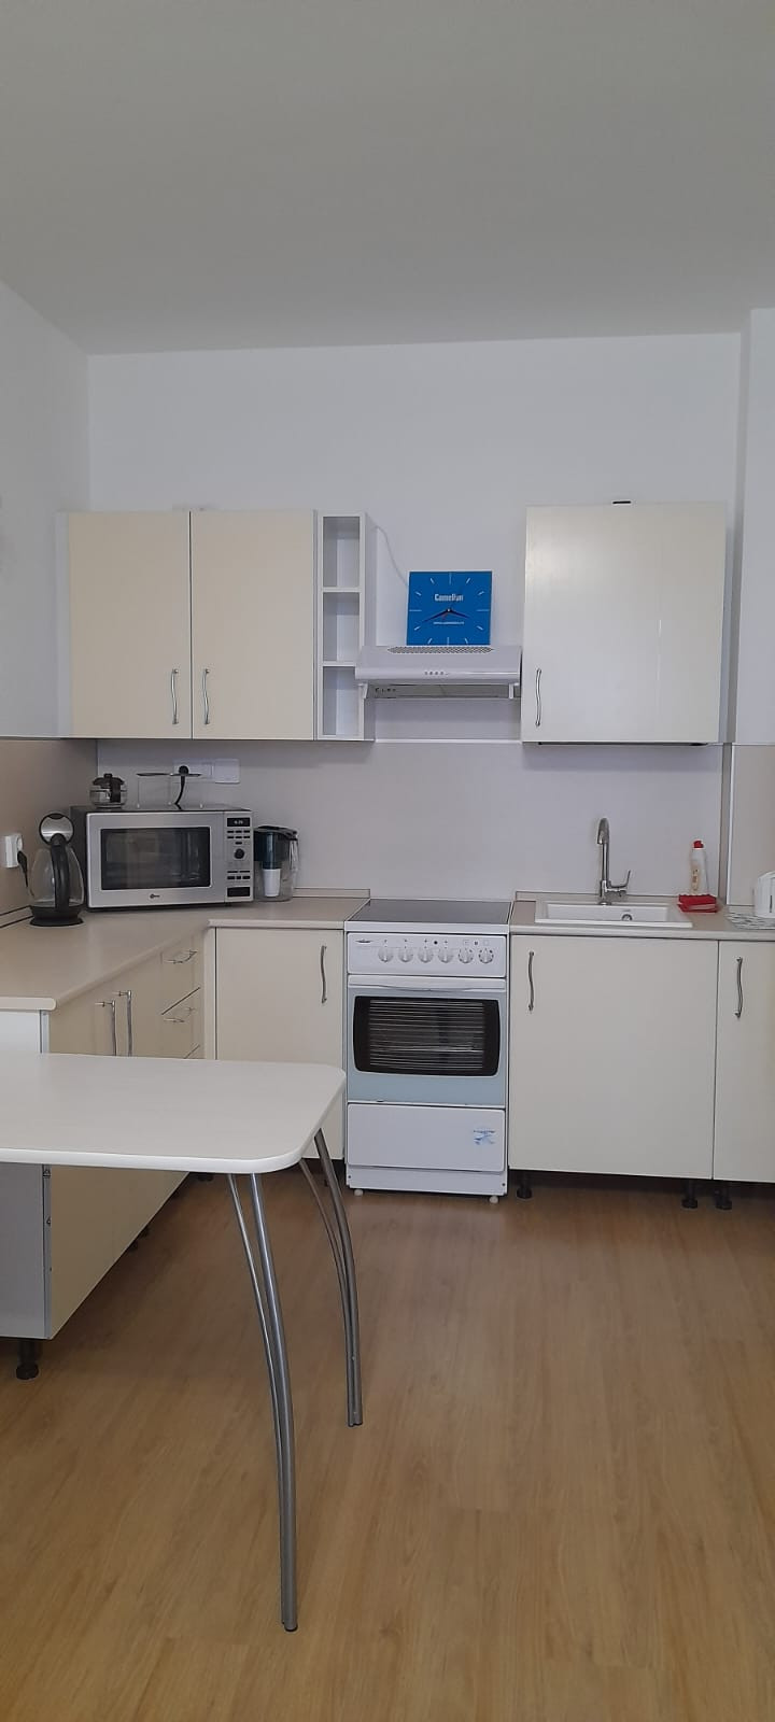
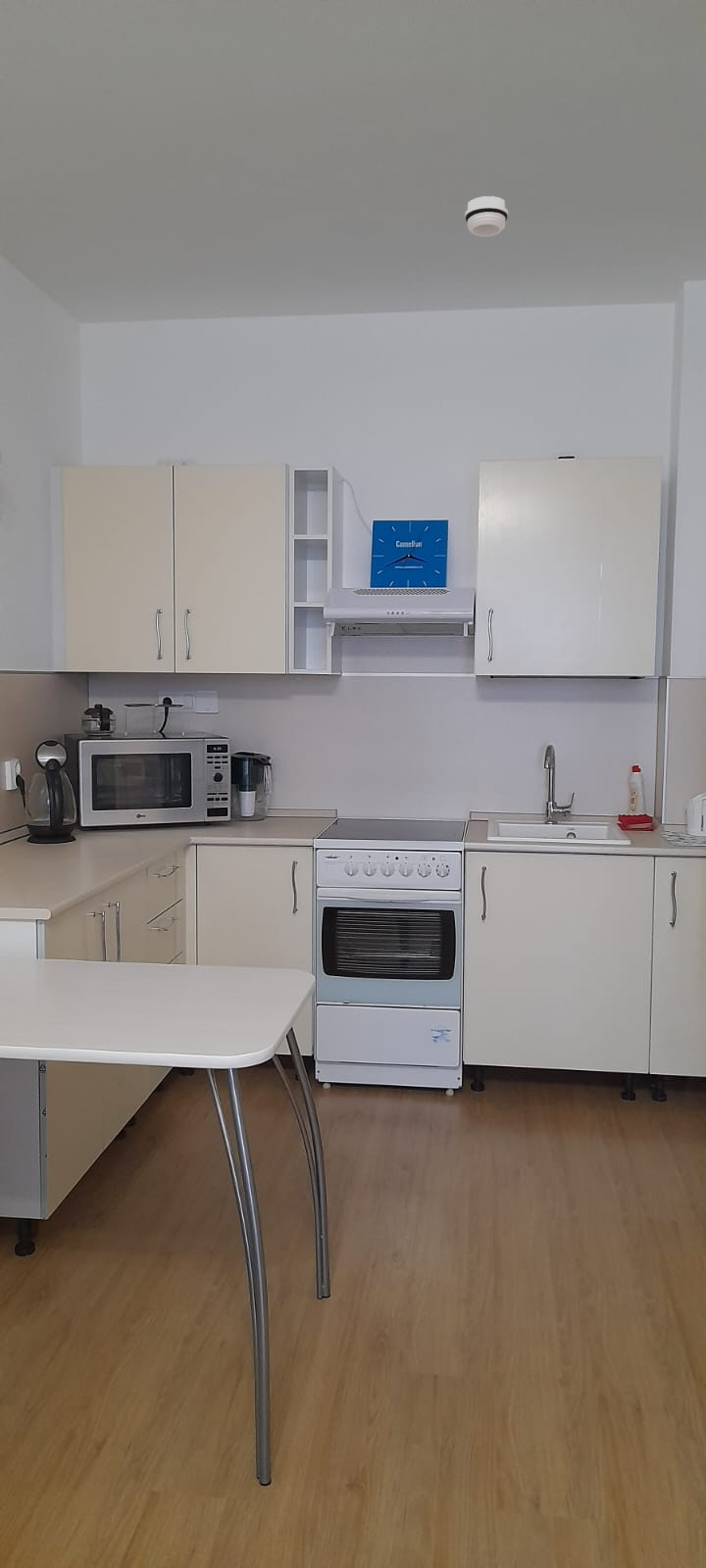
+ smoke detector [464,195,509,237]
